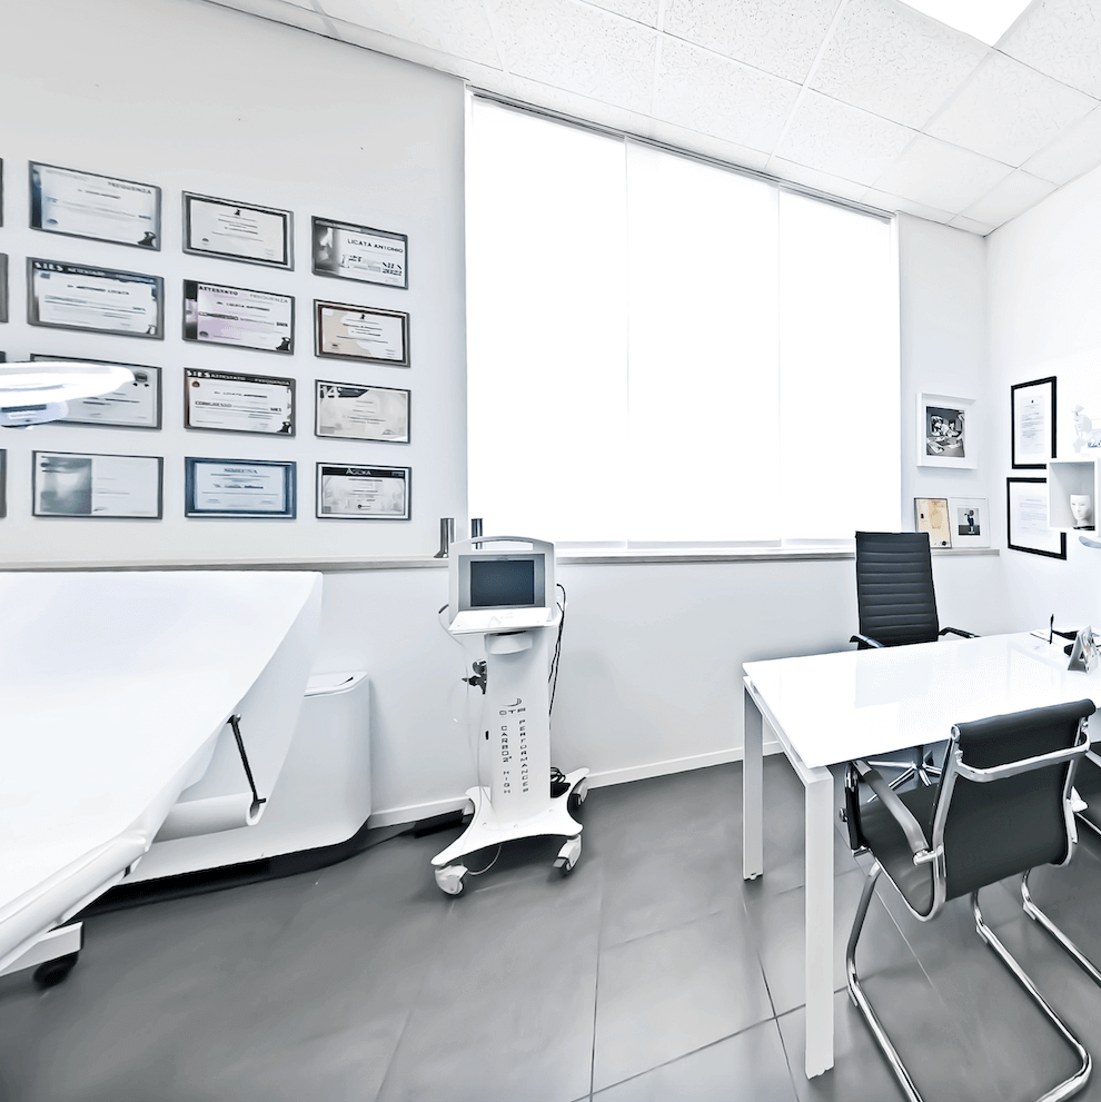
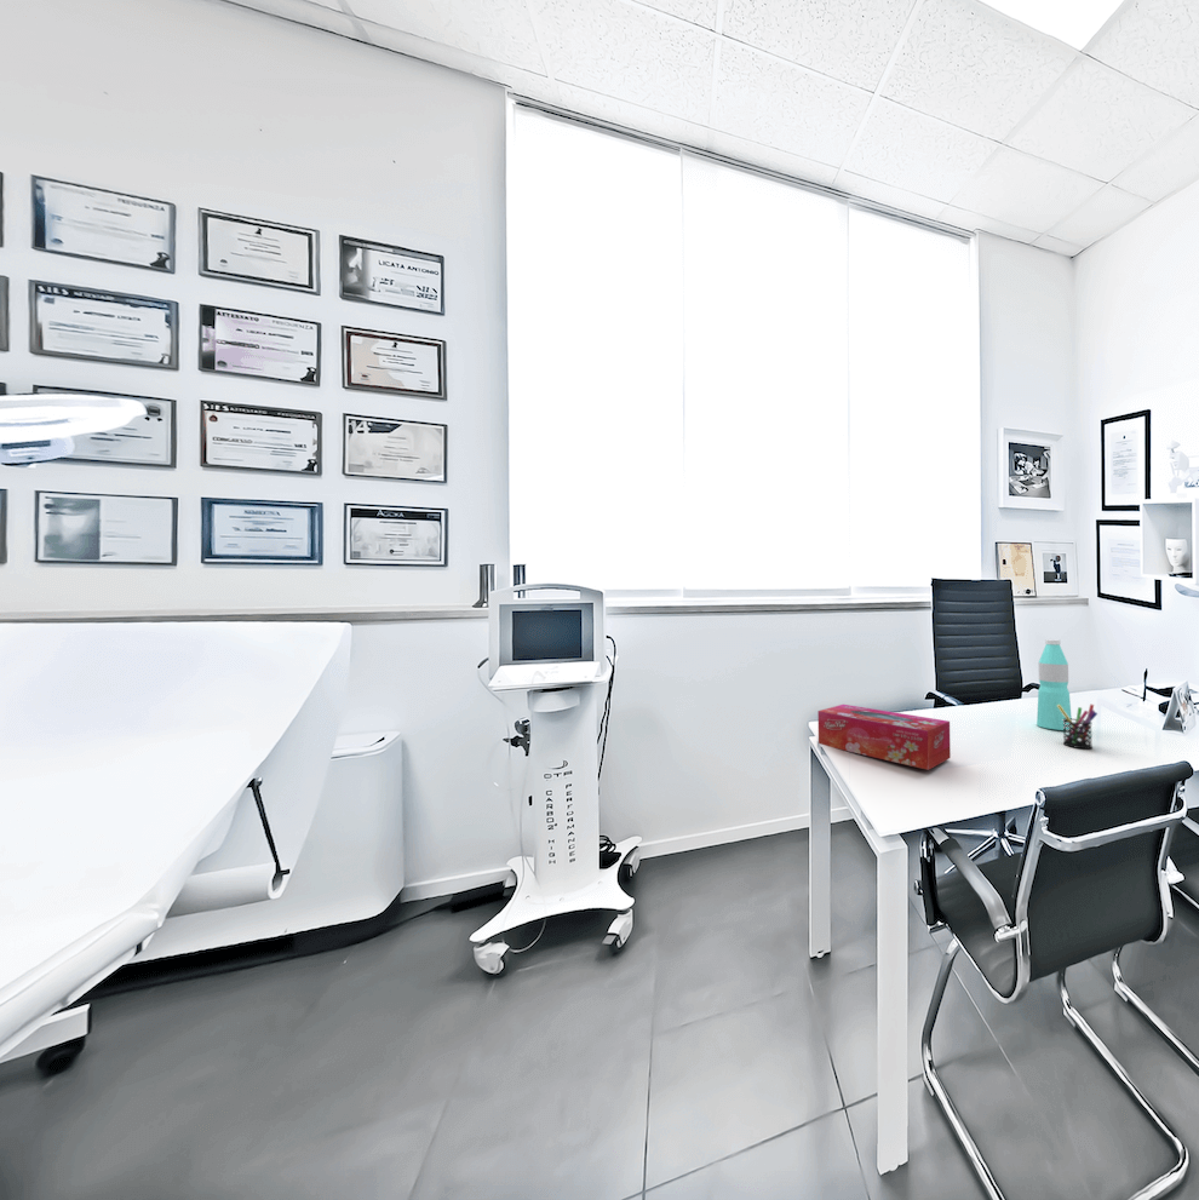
+ pen holder [1057,704,1098,751]
+ water bottle [1036,638,1073,731]
+ tissue box [816,704,952,771]
